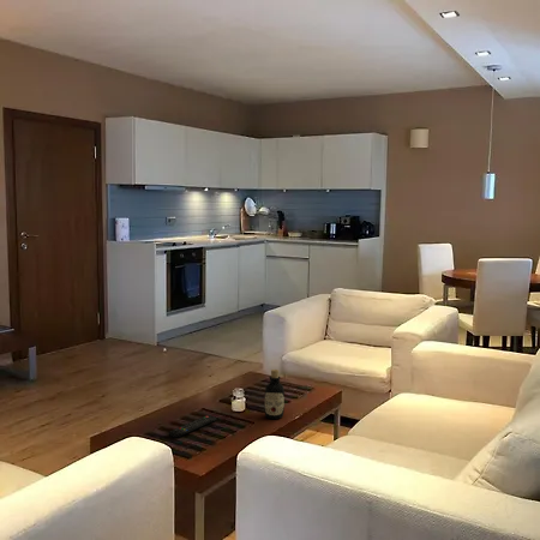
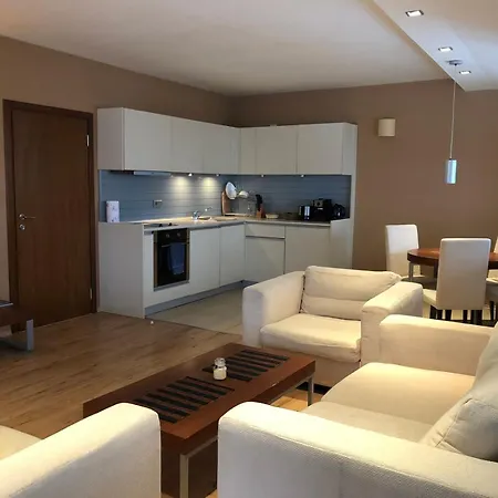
- bottle [264,368,286,420]
- remote control [167,414,218,439]
